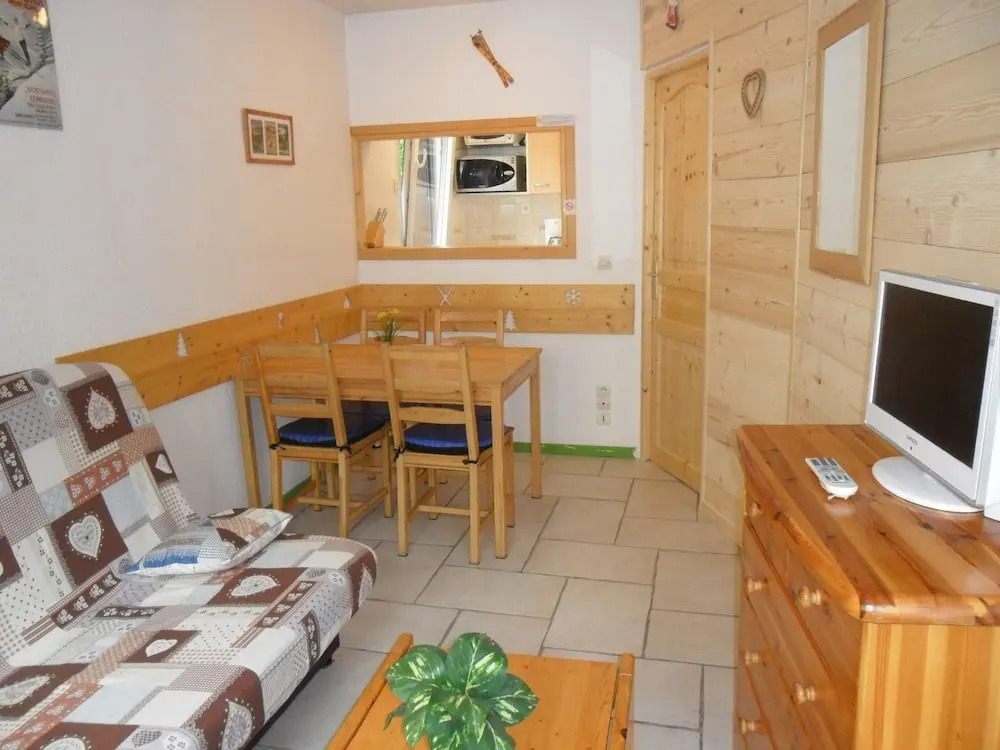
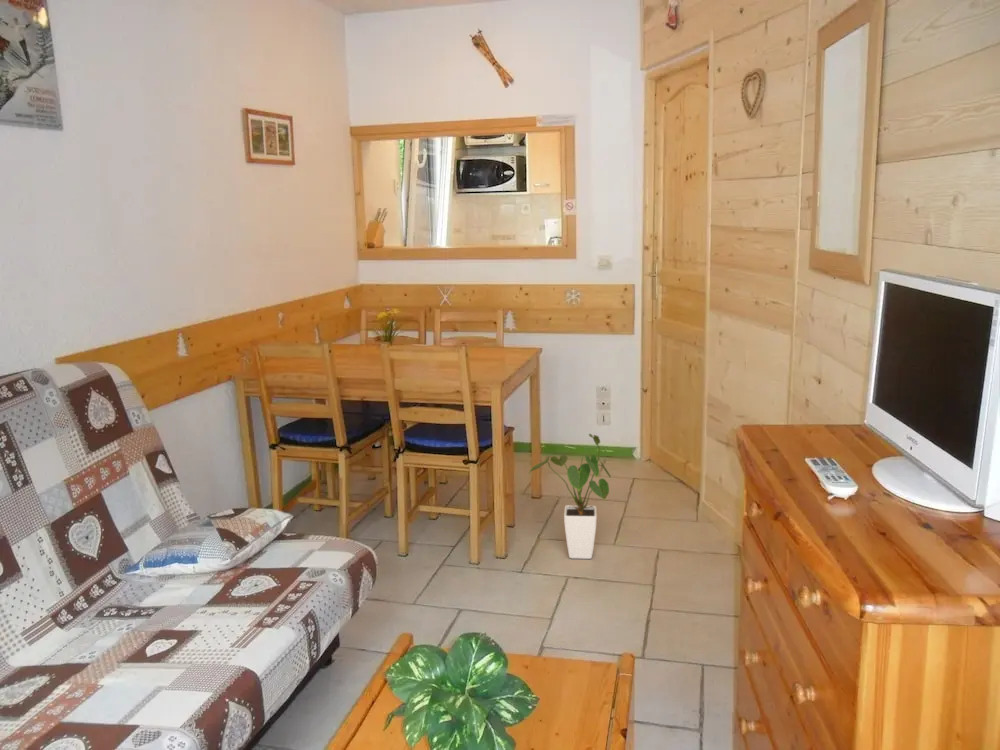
+ house plant [528,433,612,560]
